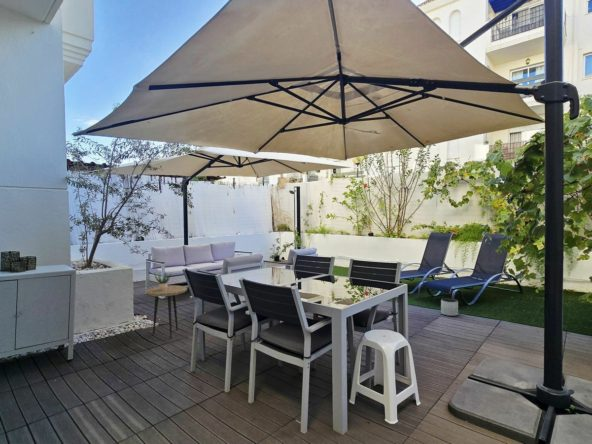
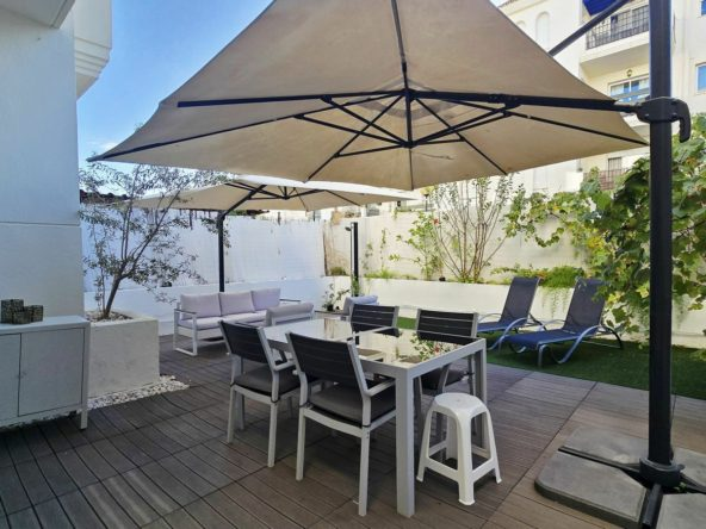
- planter [440,297,459,317]
- side table [145,285,188,339]
- potted plant [154,271,172,290]
